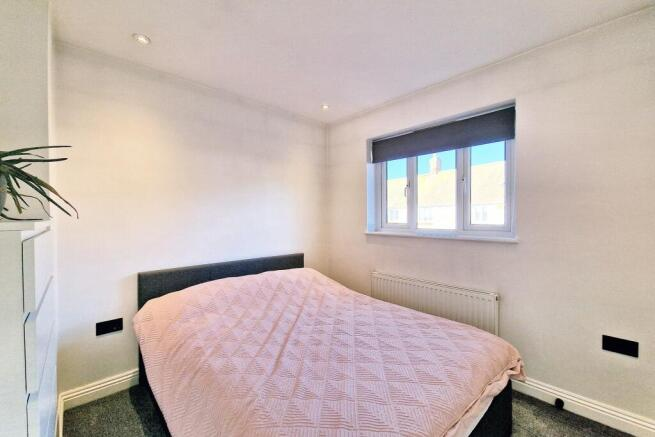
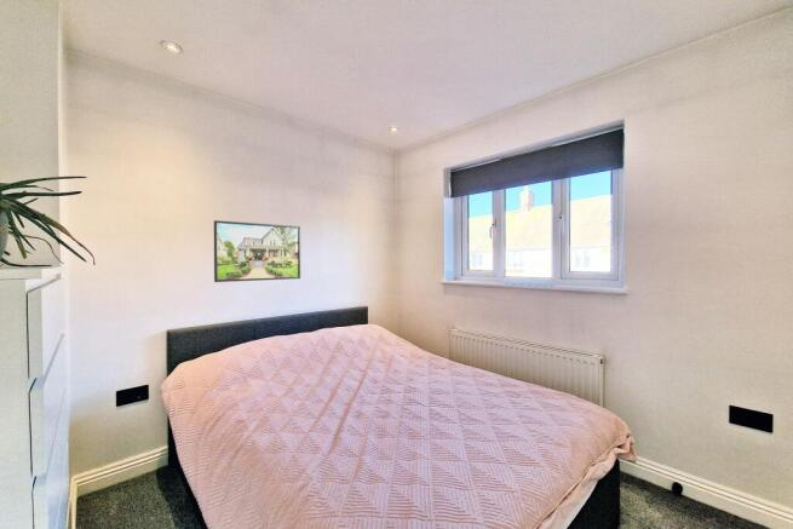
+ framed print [213,219,301,283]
